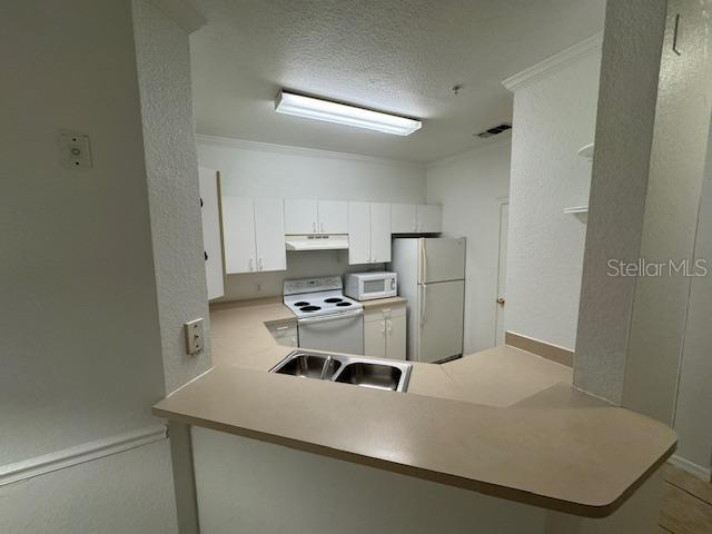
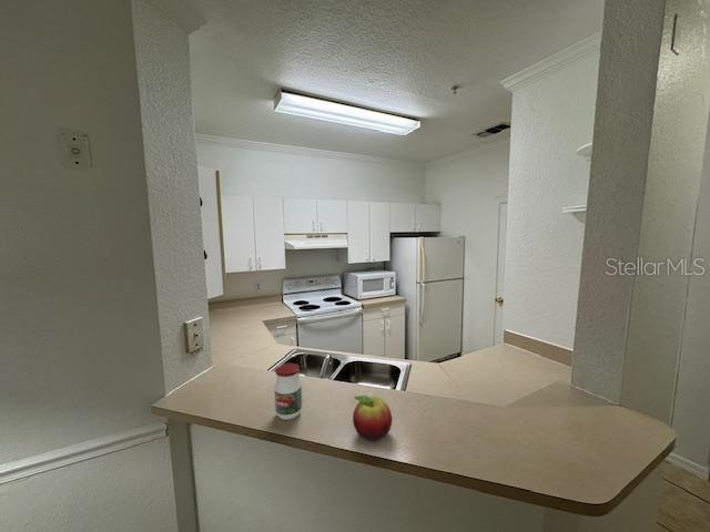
+ jar [273,362,303,421]
+ fruit [352,395,393,442]
